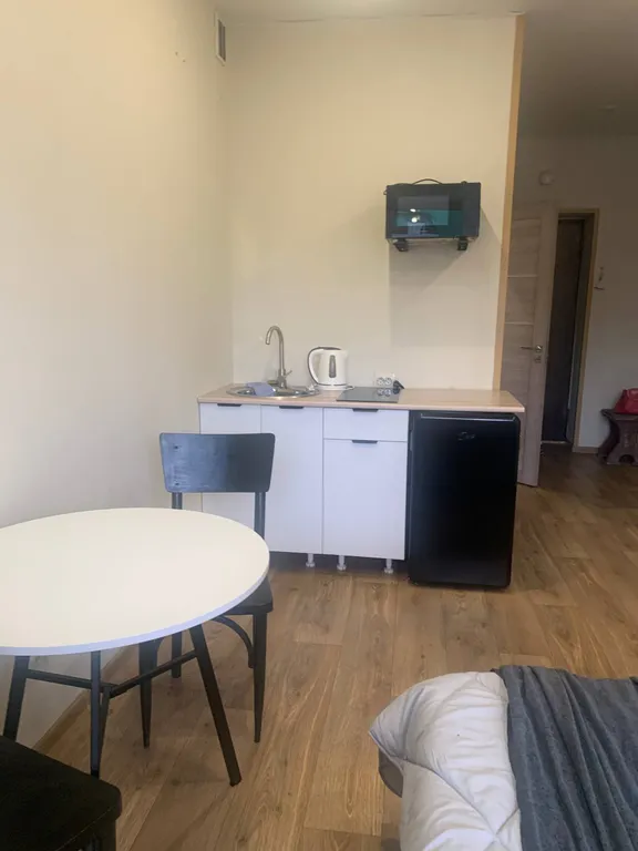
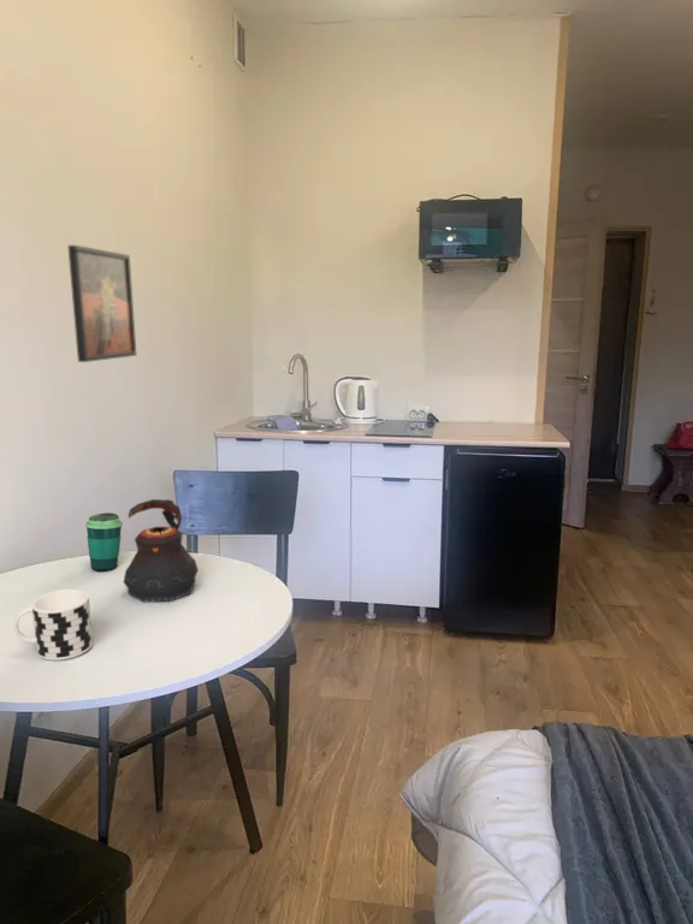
+ cup [13,588,94,662]
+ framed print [66,244,137,363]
+ teapot [123,498,200,603]
+ cup [84,511,124,573]
